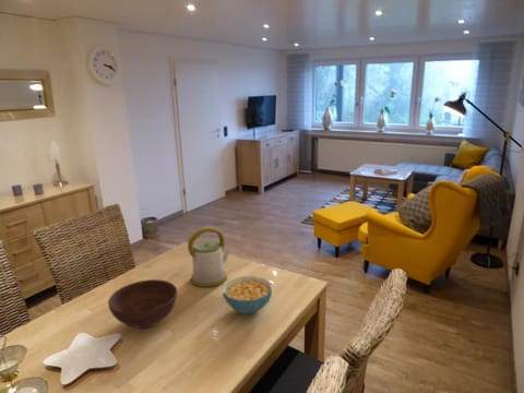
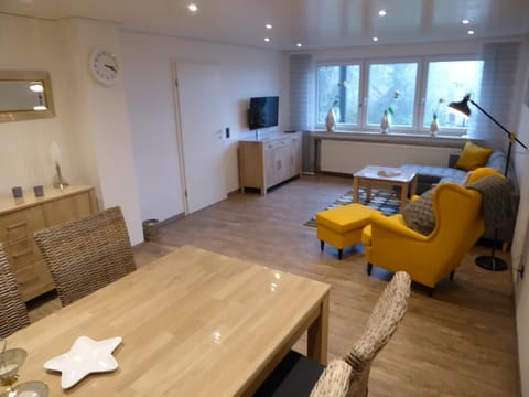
- bowl [107,278,179,330]
- kettle [187,226,231,288]
- cereal bowl [222,275,273,314]
